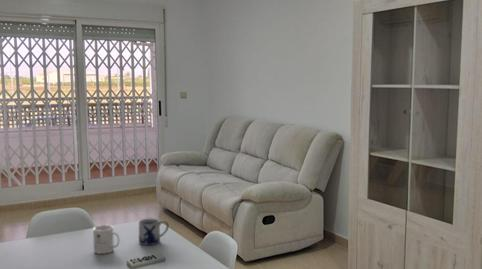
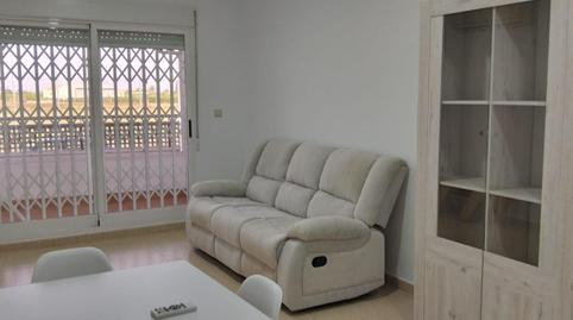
- mug [92,224,120,255]
- mug [138,218,170,246]
